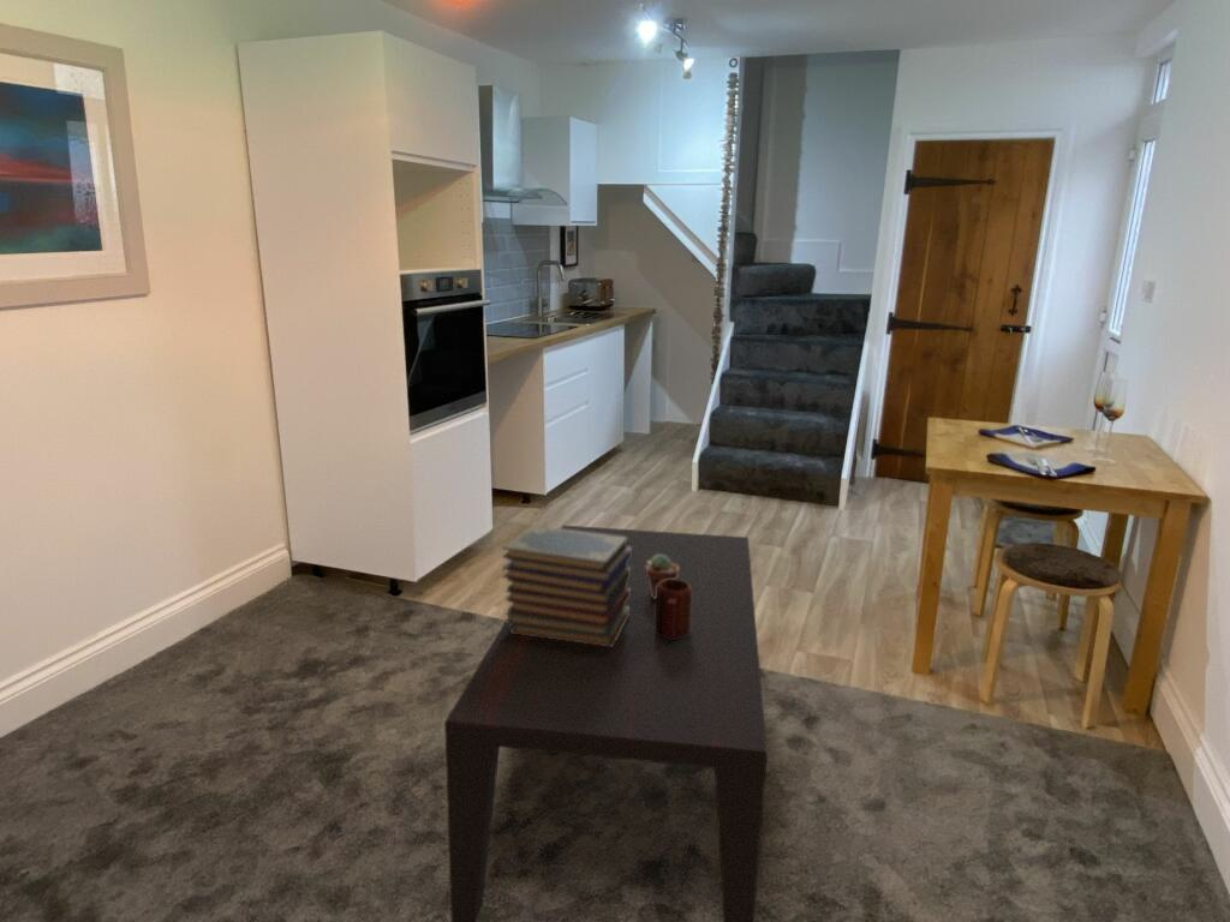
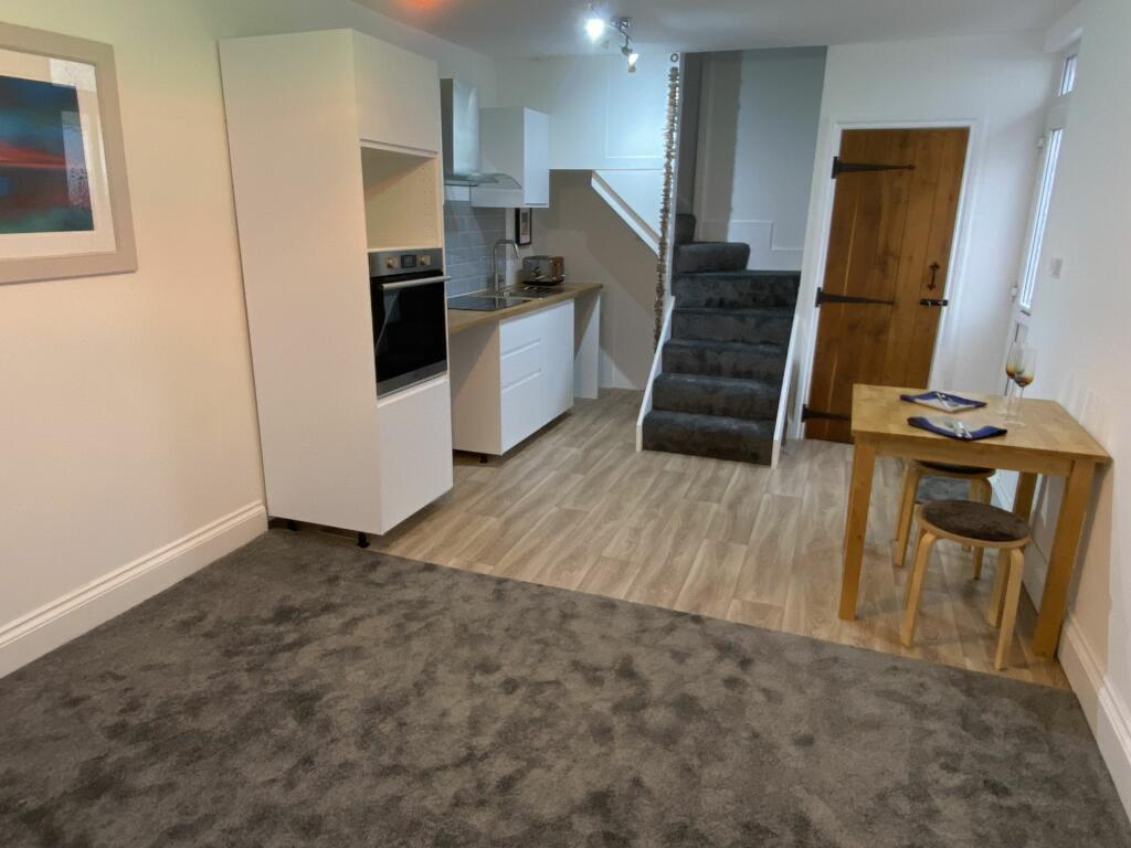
- mug [655,580,692,639]
- book stack [501,525,632,647]
- potted succulent [646,555,679,599]
- coffee table [443,525,769,922]
